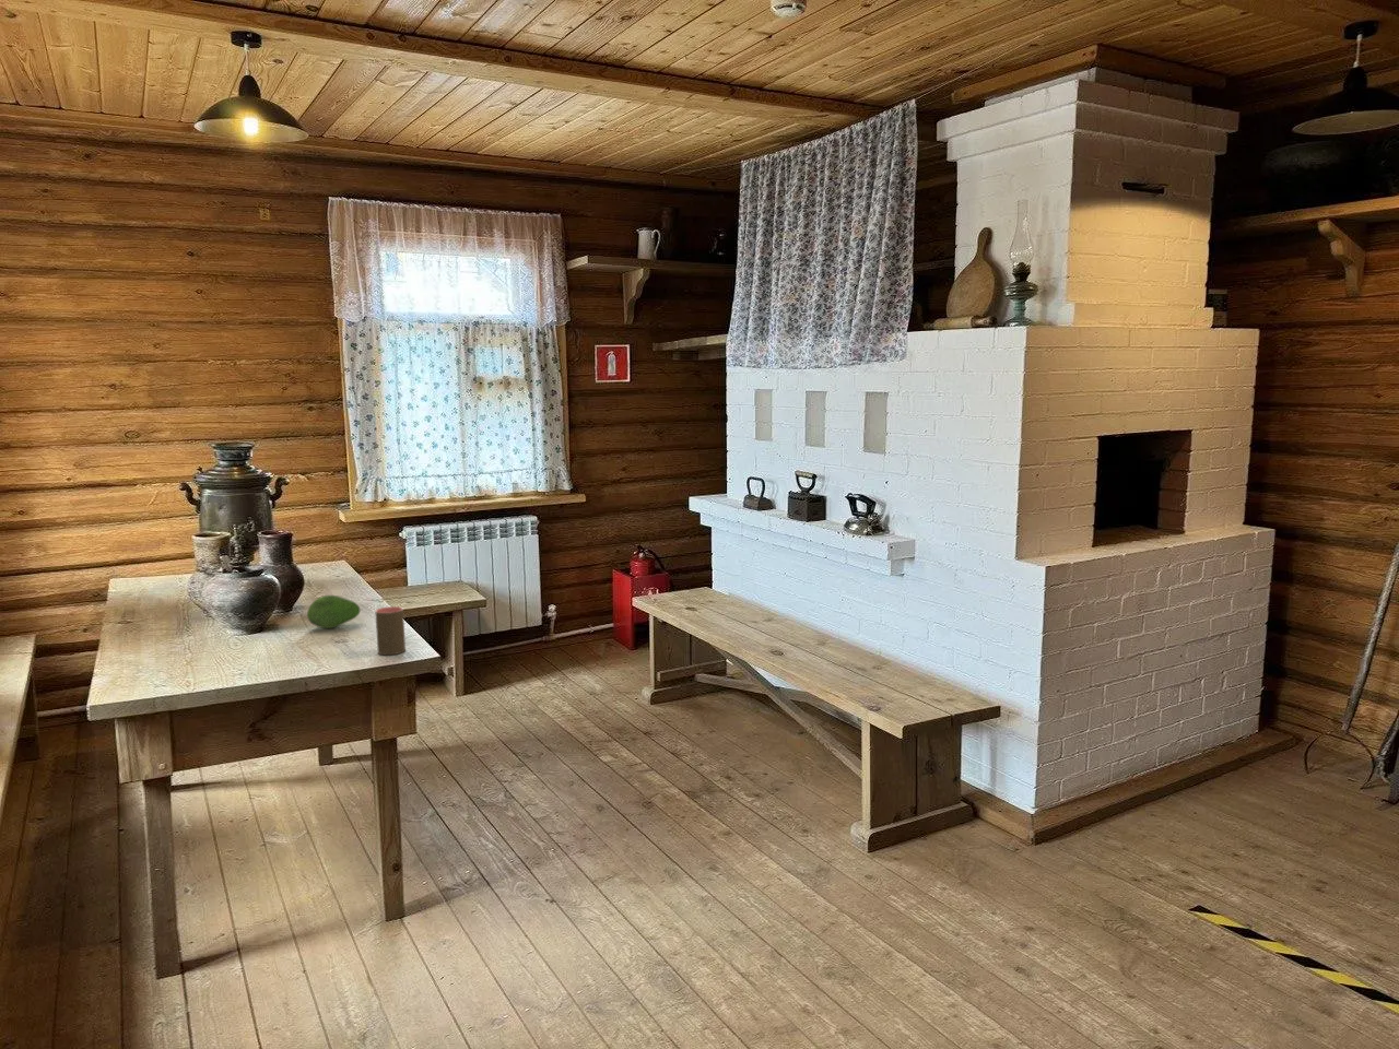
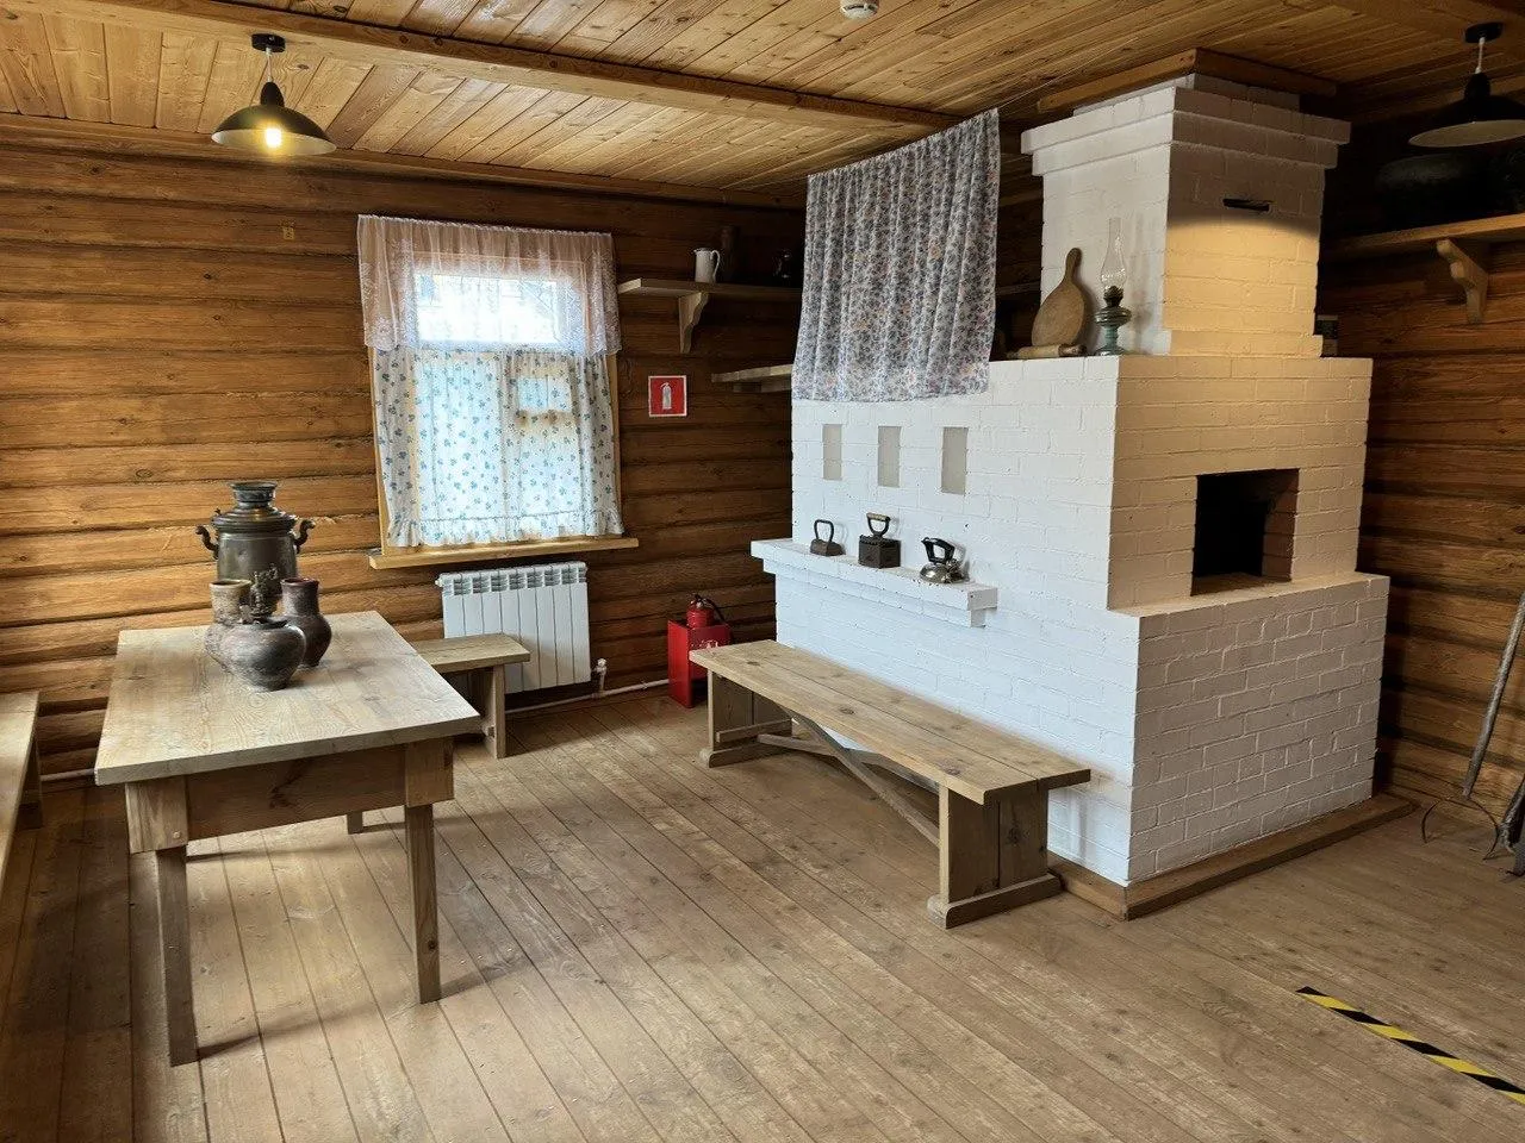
- fruit [306,594,360,629]
- cup [373,605,406,656]
